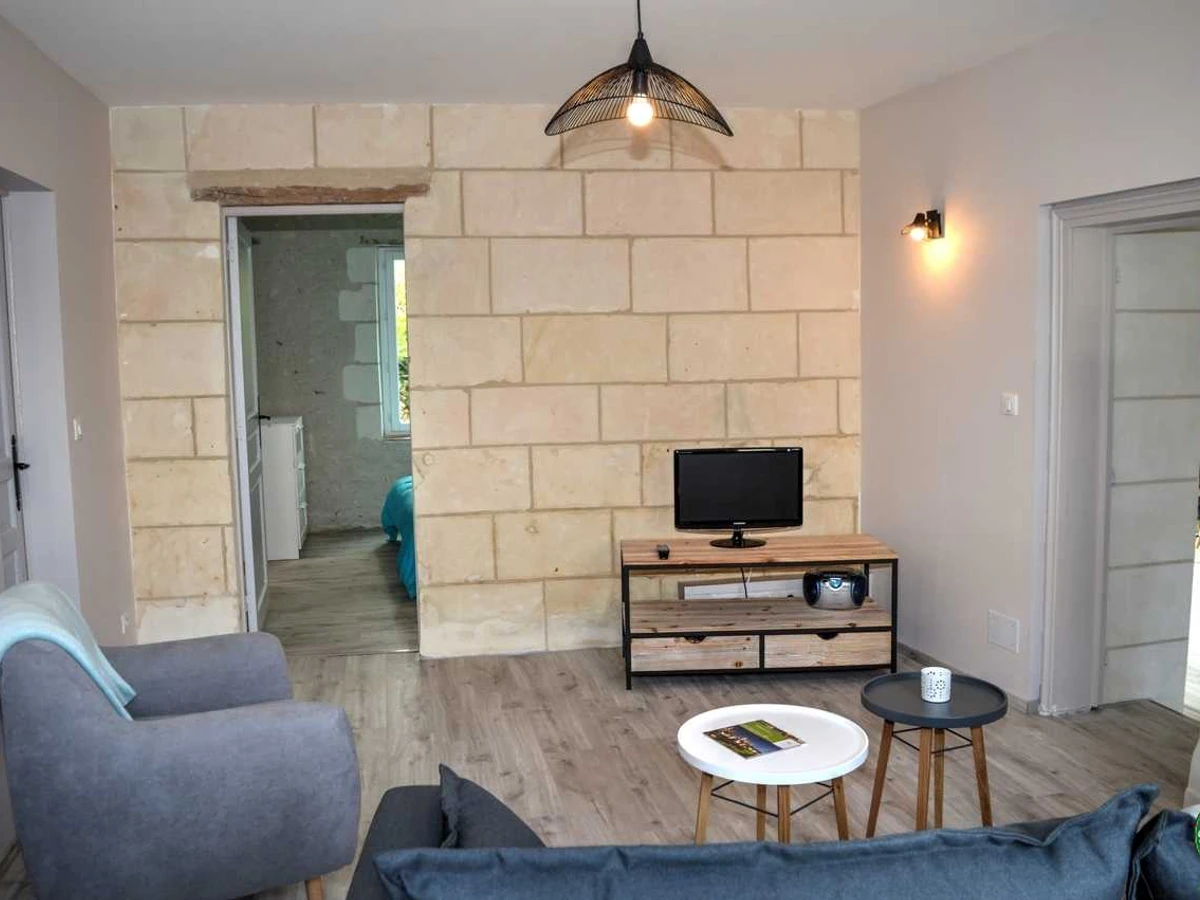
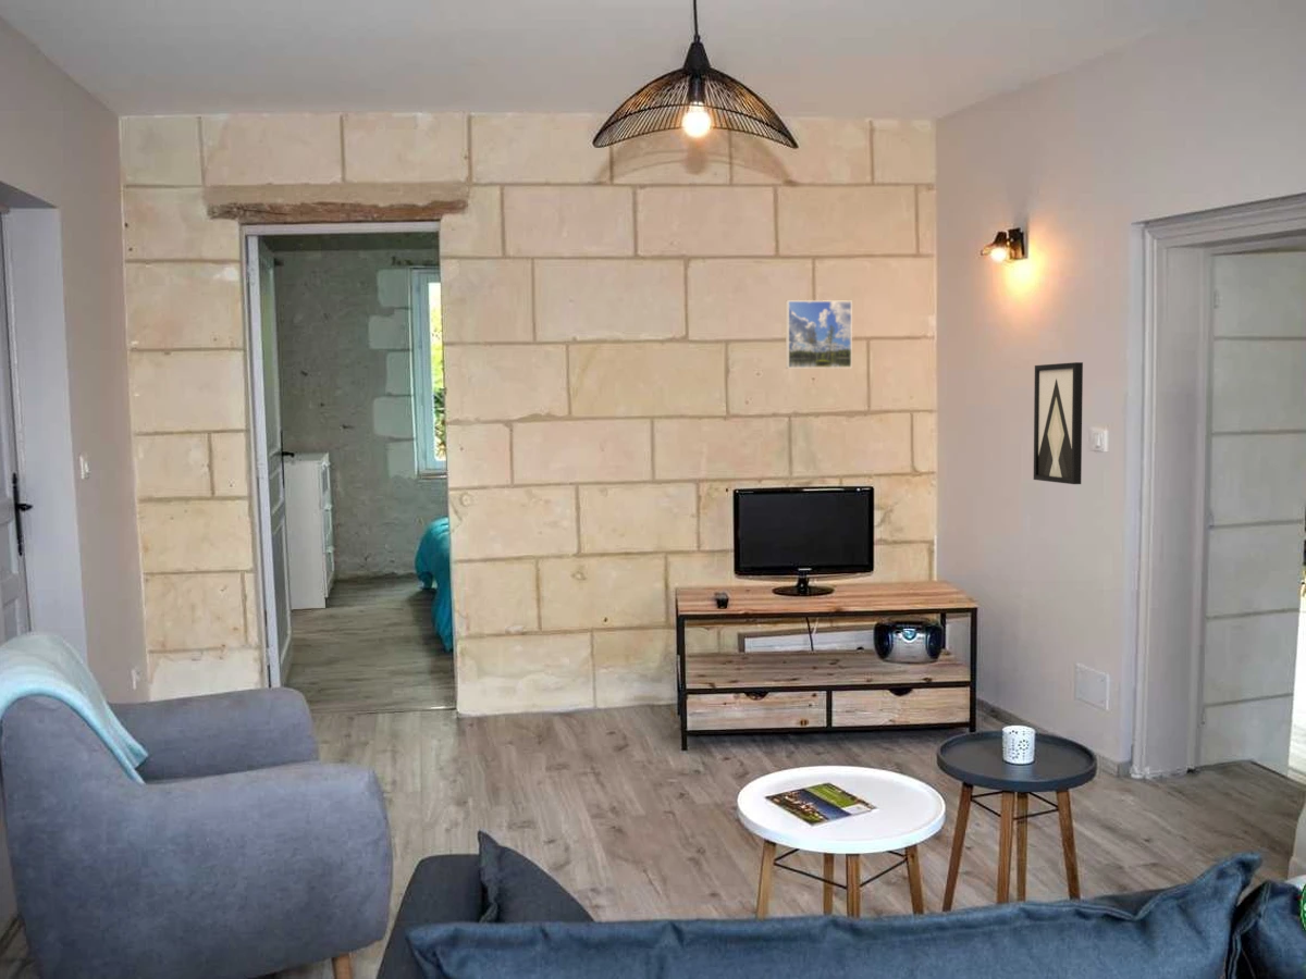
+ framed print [785,299,853,370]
+ wall art [1033,361,1084,485]
